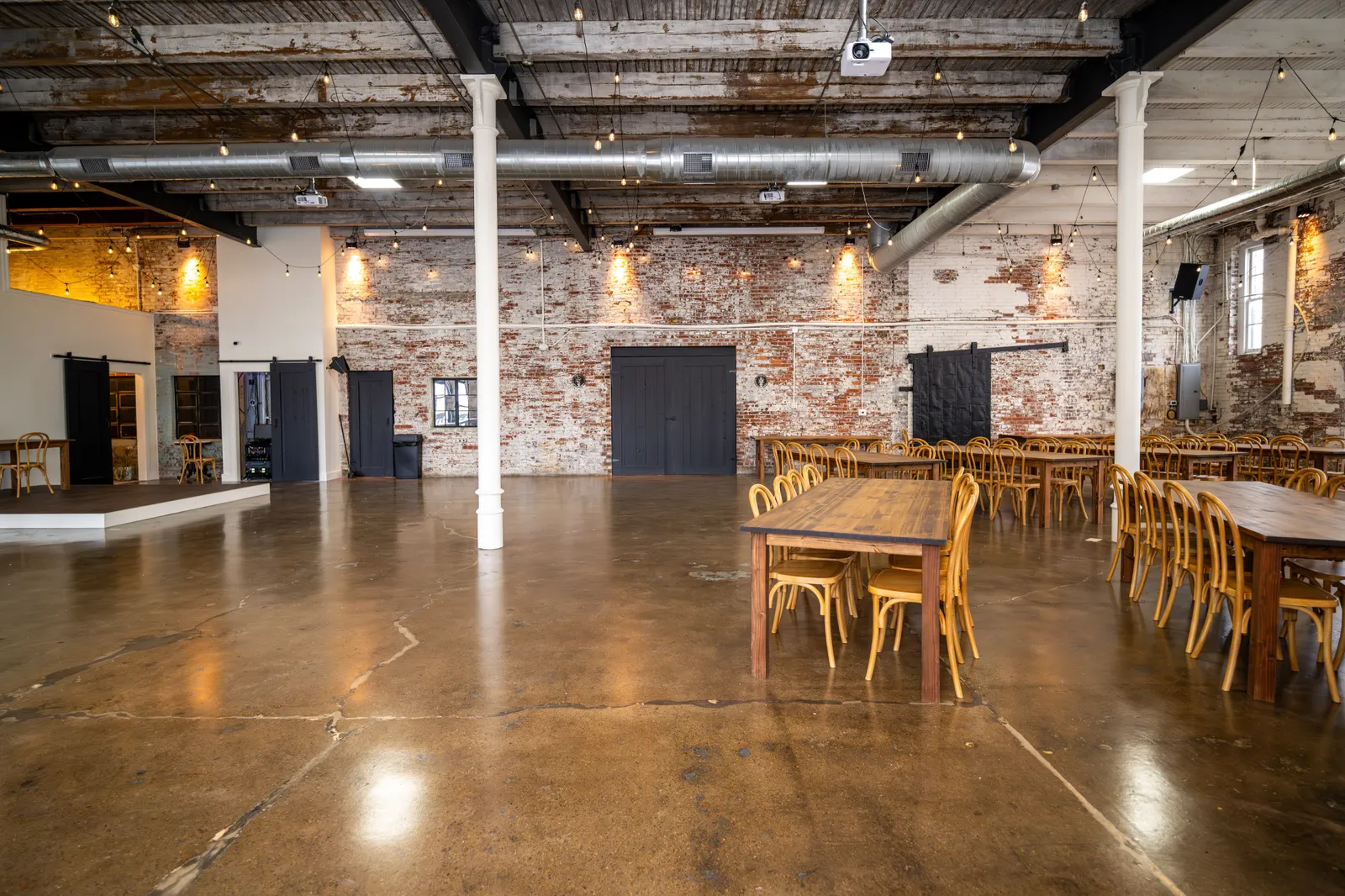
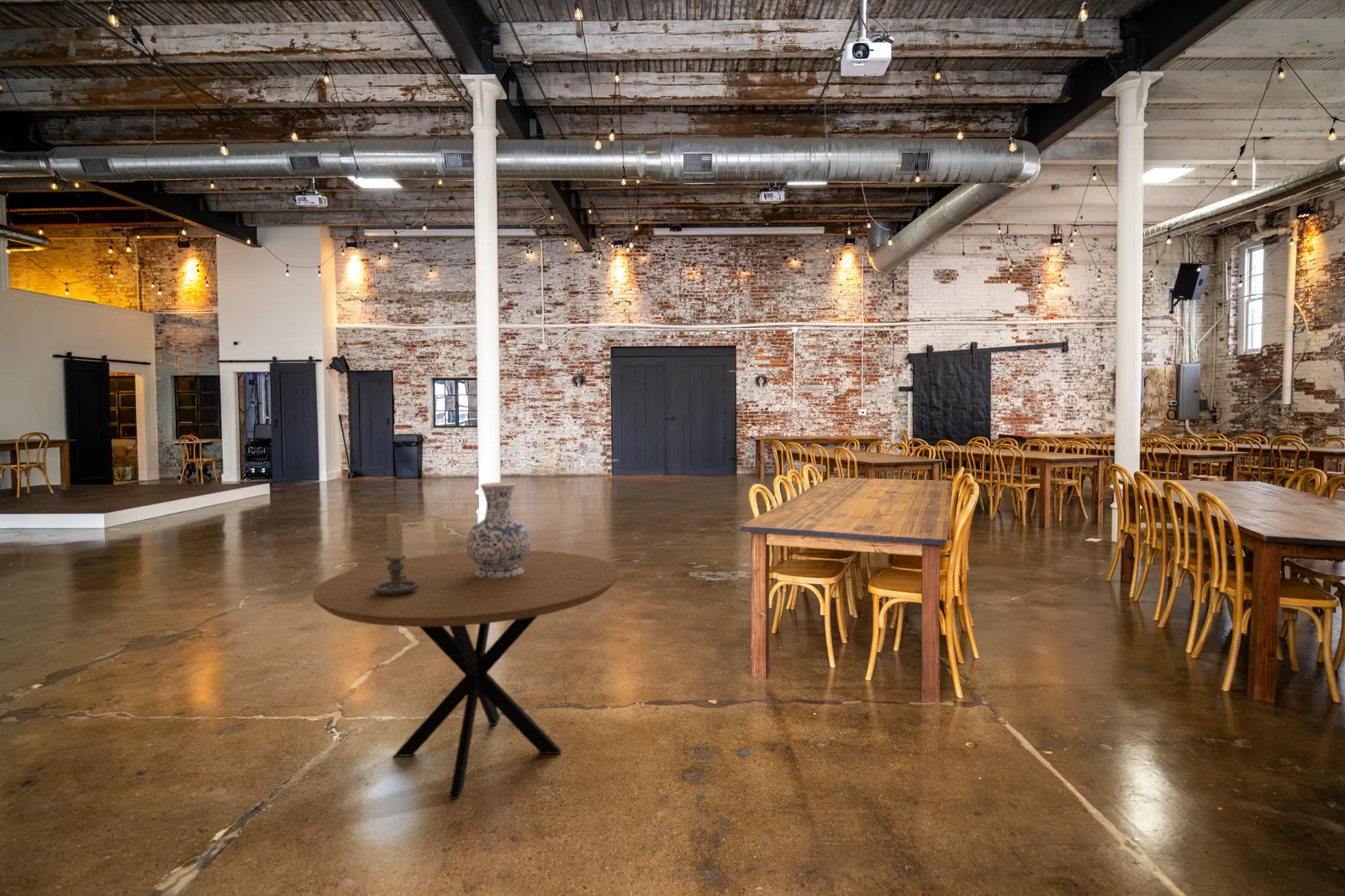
+ candle holder [372,512,419,595]
+ vase [466,482,532,577]
+ dining table [312,550,620,799]
